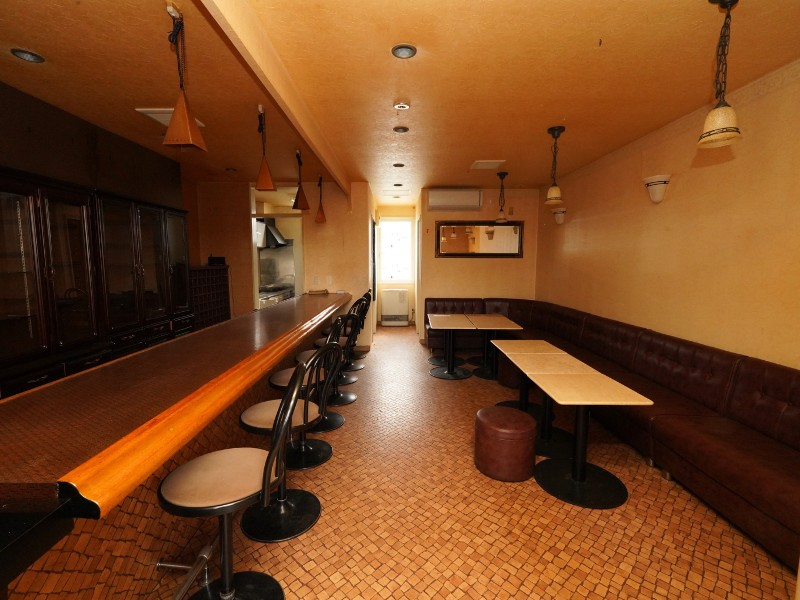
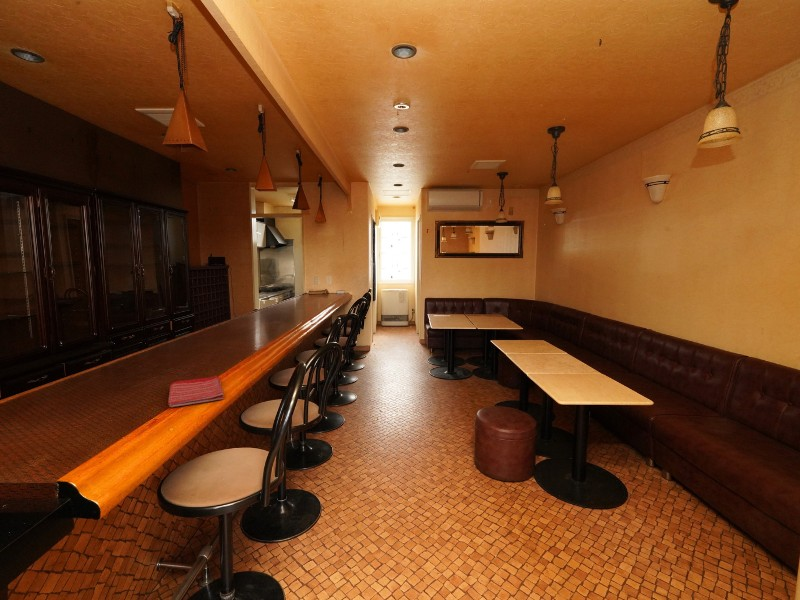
+ dish towel [167,375,225,408]
